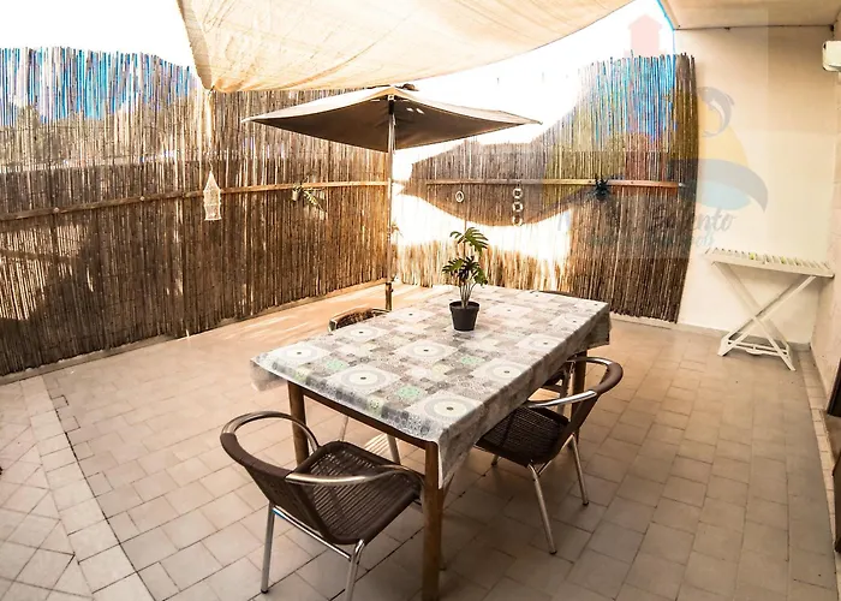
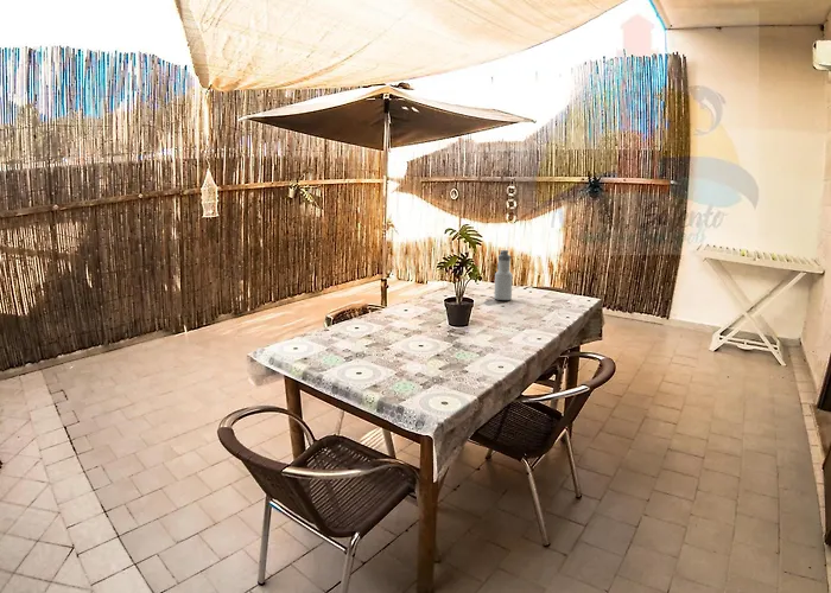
+ water bottle [493,249,514,301]
